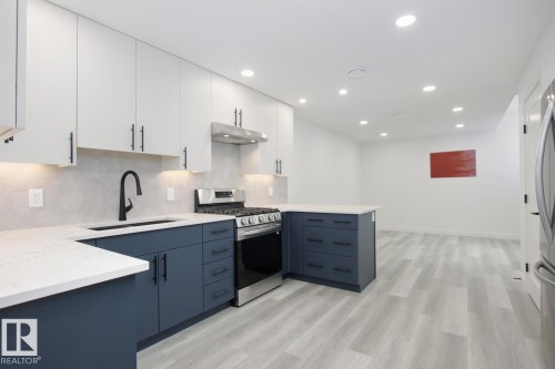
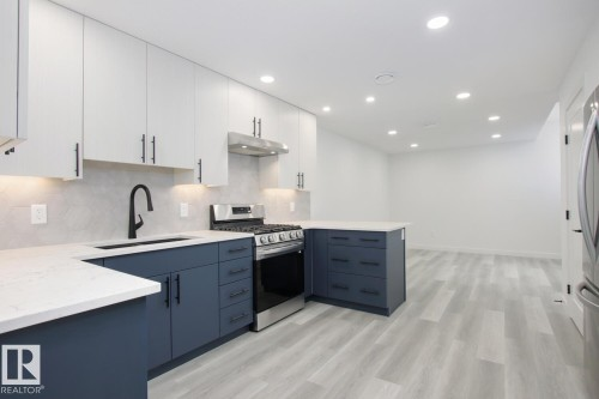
- wall art [428,148,477,180]
